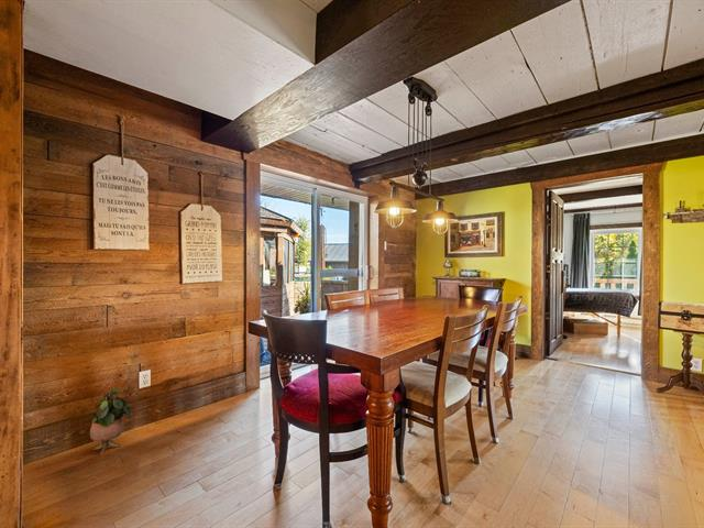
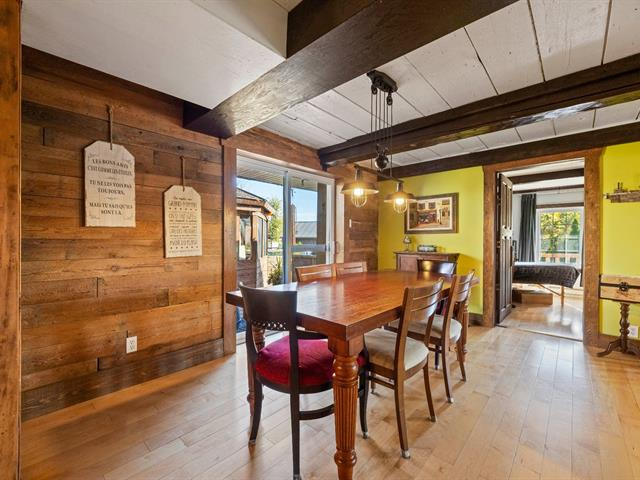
- potted plant [89,386,133,455]
